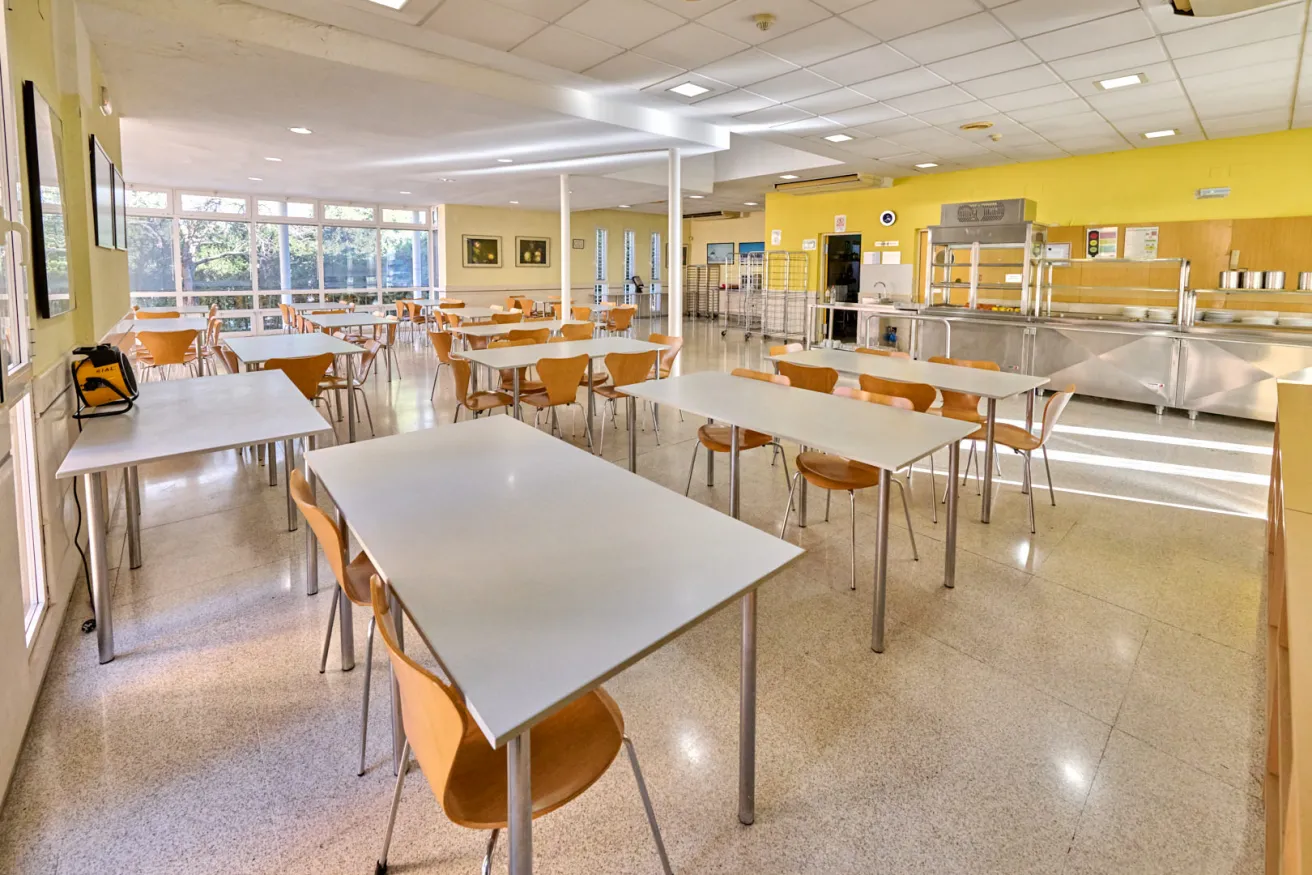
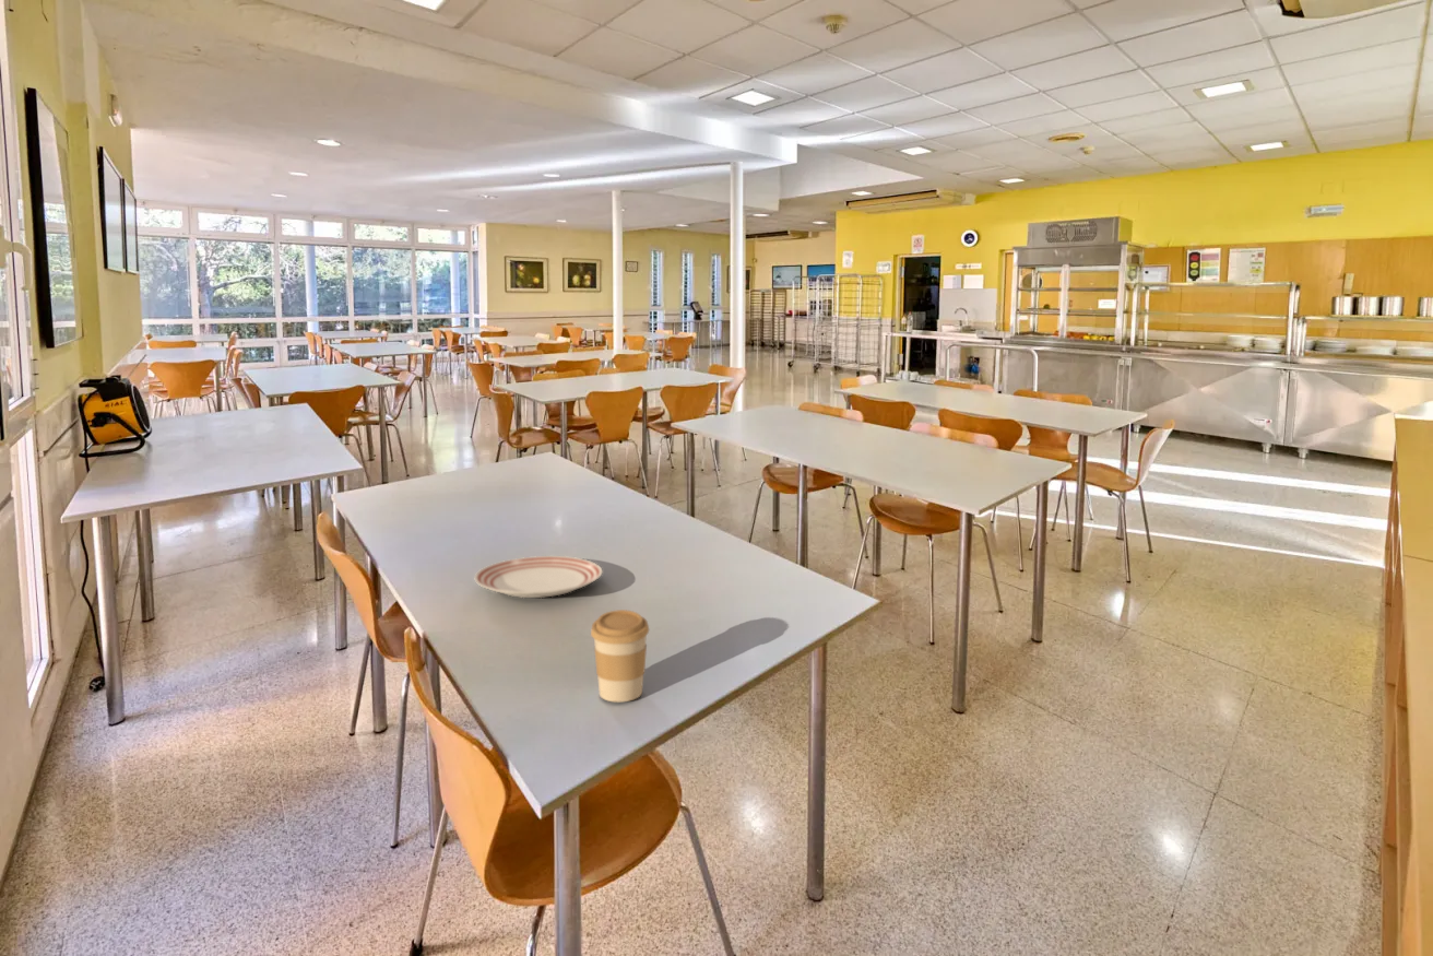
+ dinner plate [474,555,604,599]
+ coffee cup [590,609,650,703]
